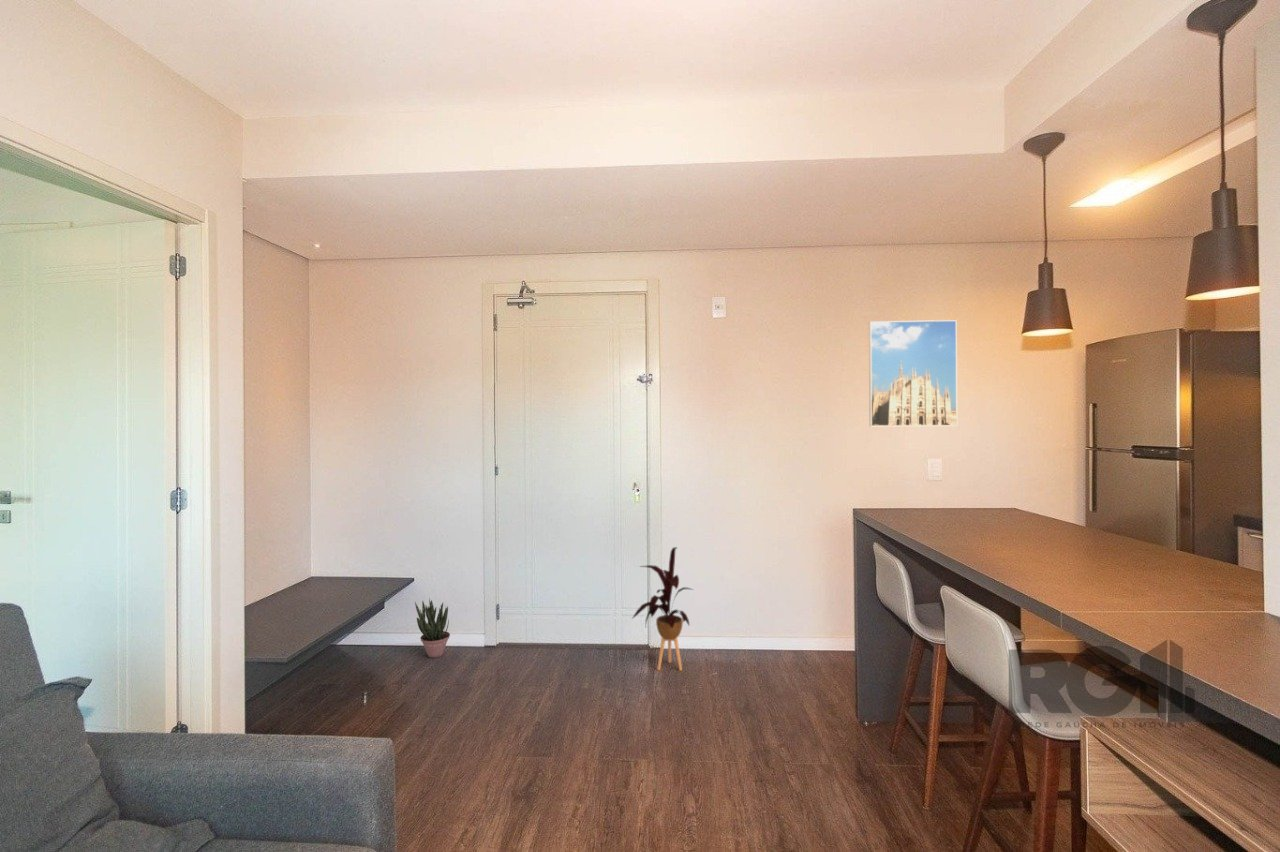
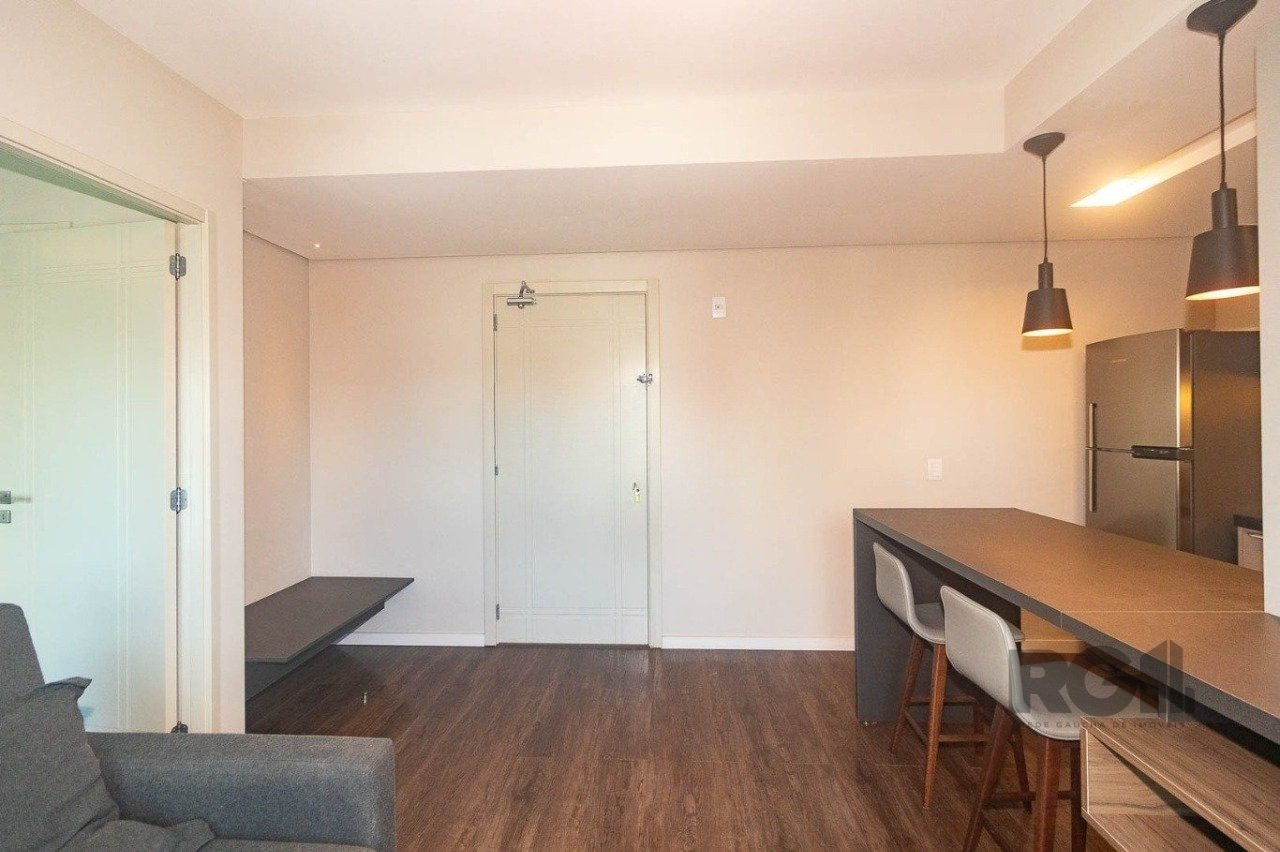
- potted plant [414,597,451,659]
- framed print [868,319,958,427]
- house plant [630,546,694,672]
